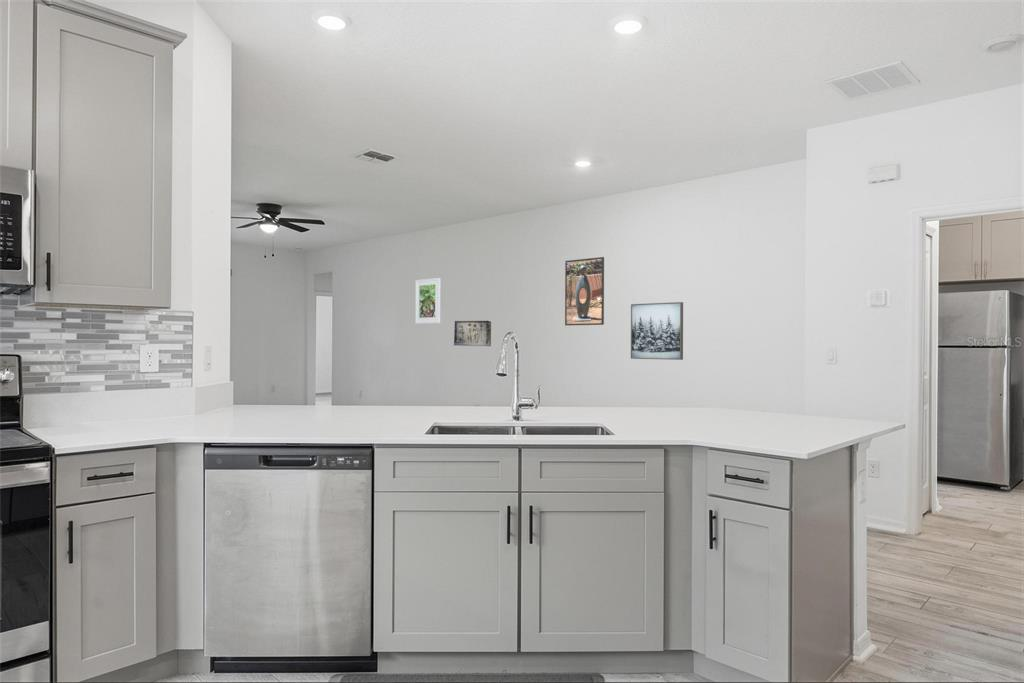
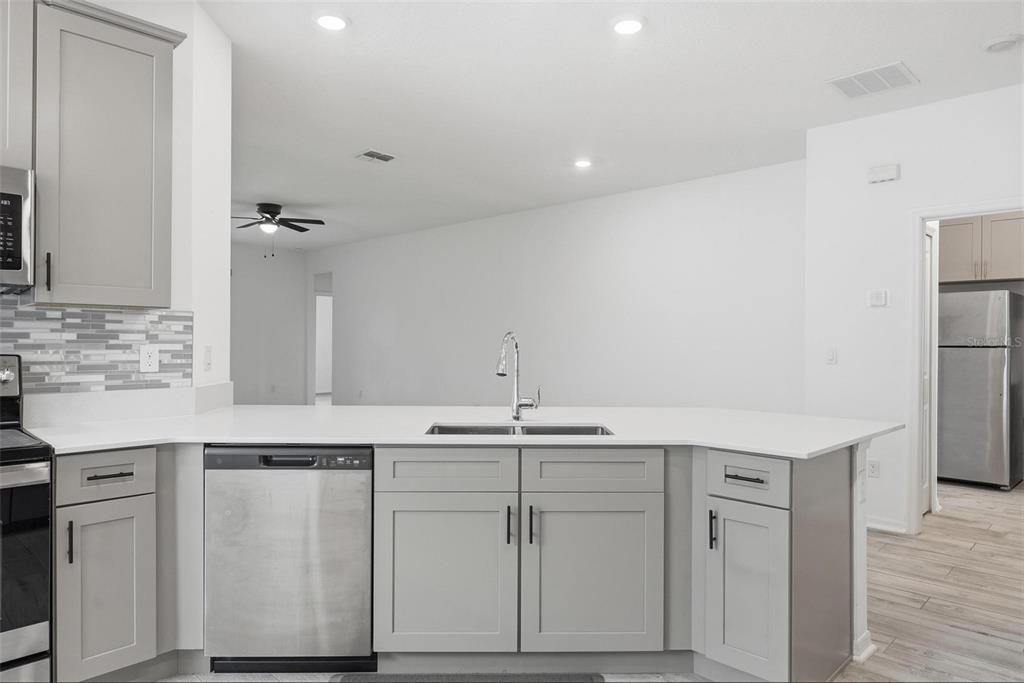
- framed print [564,256,605,326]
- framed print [414,277,441,325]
- wall art [630,301,684,361]
- relief sculpture [453,320,492,347]
